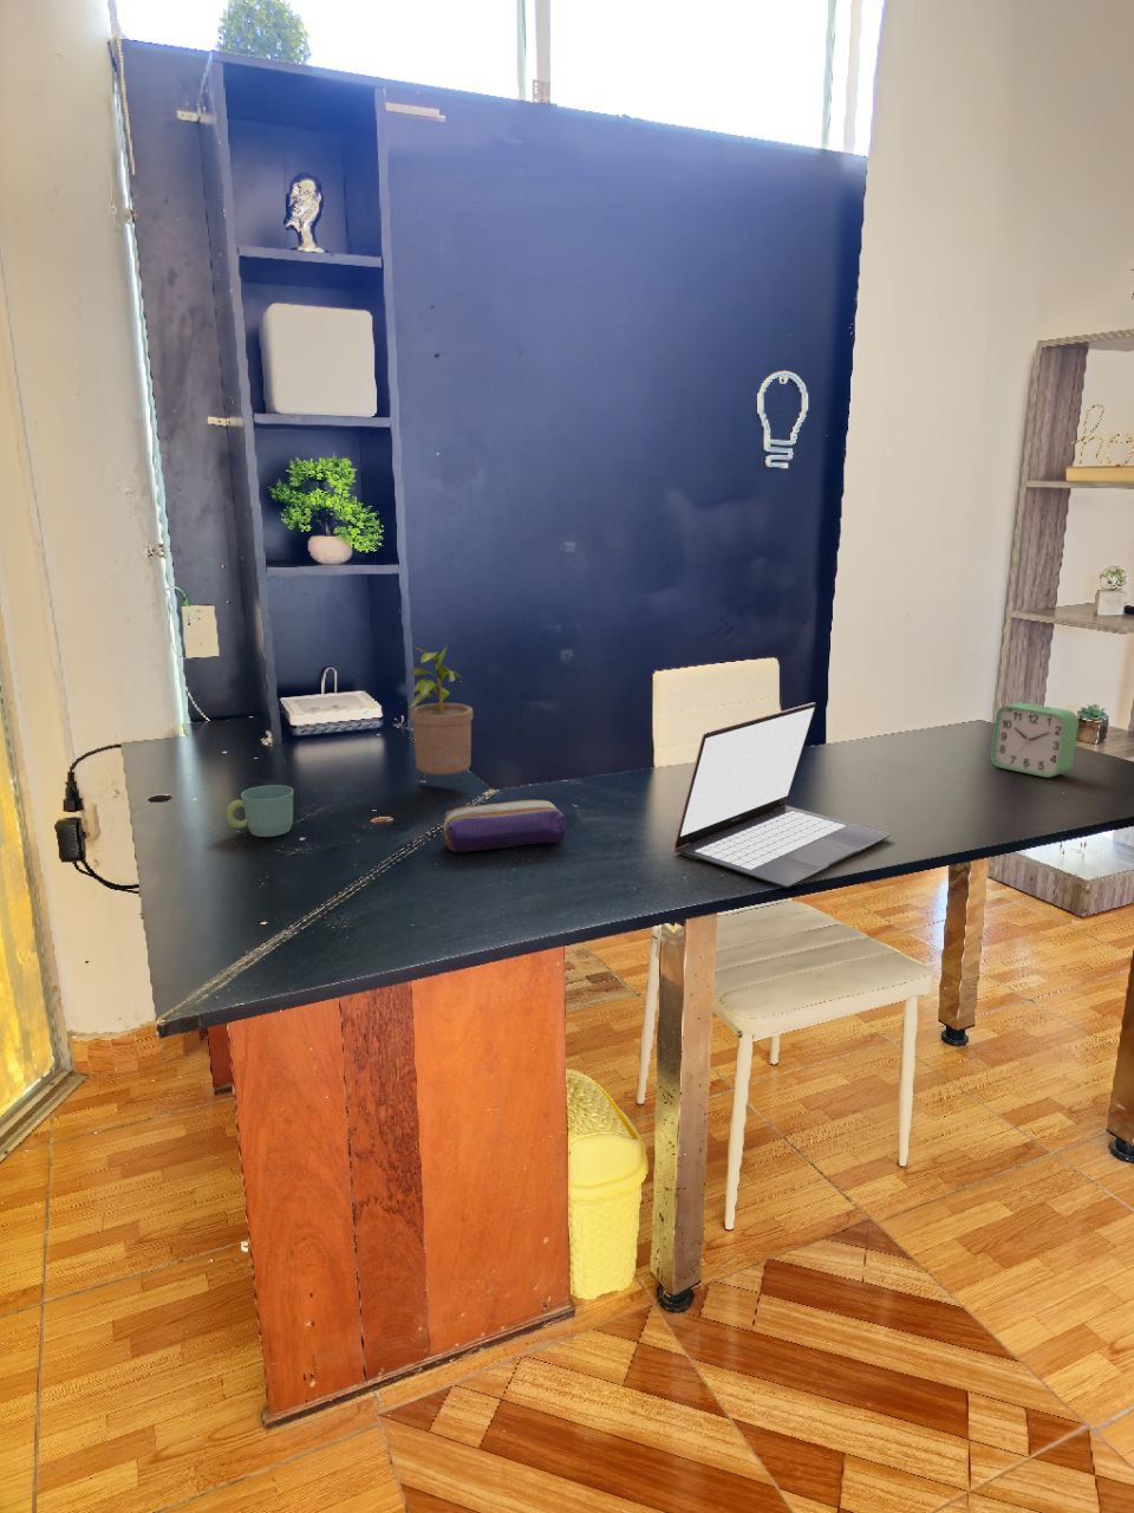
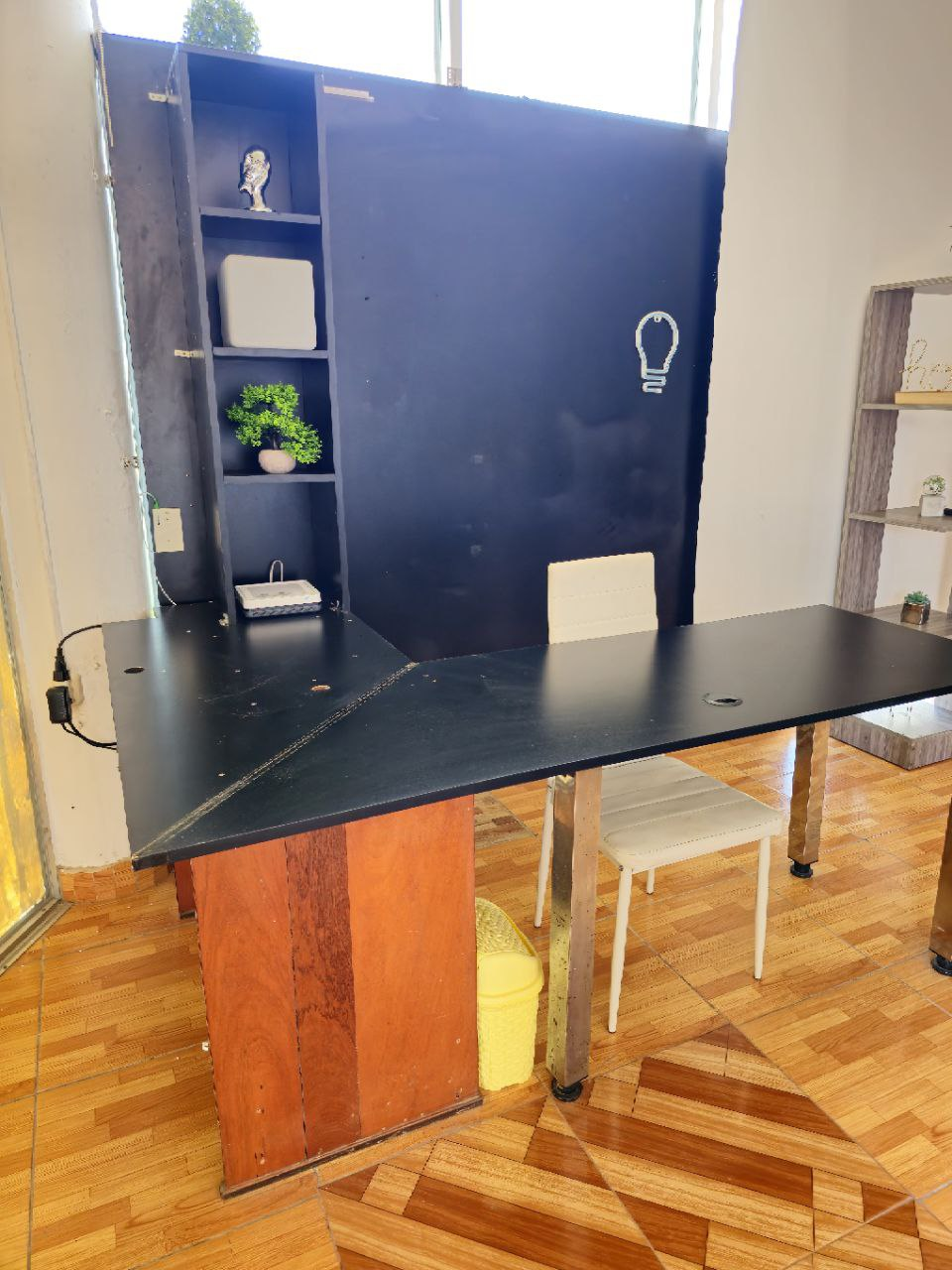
- alarm clock [990,702,1079,779]
- potted plant [407,646,474,782]
- laptop [672,702,892,889]
- mug [225,784,294,838]
- pencil case [442,799,567,853]
